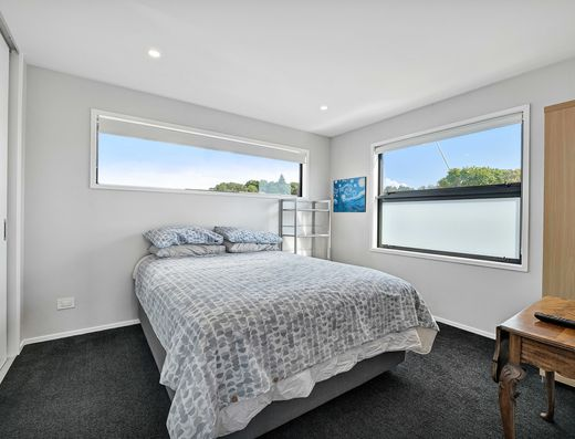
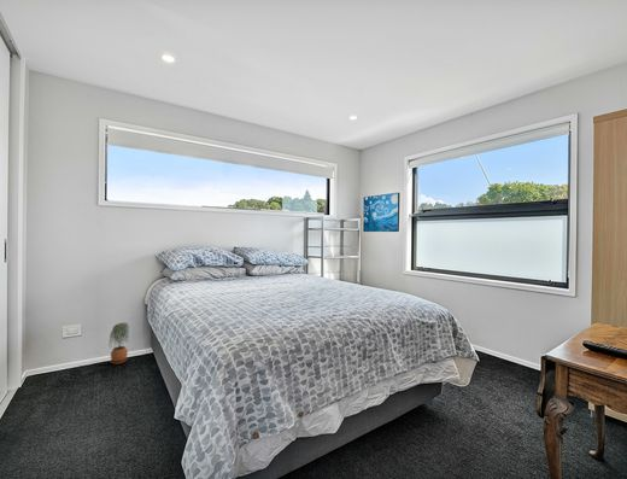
+ potted plant [109,322,130,366]
